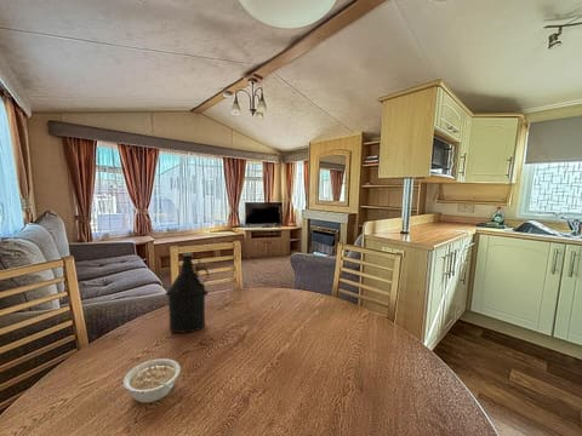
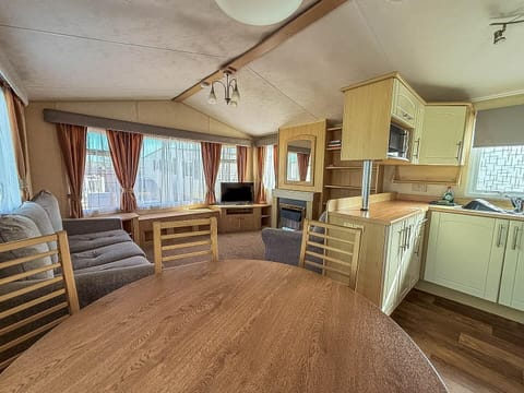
- legume [122,357,182,405]
- bottle [165,252,210,334]
